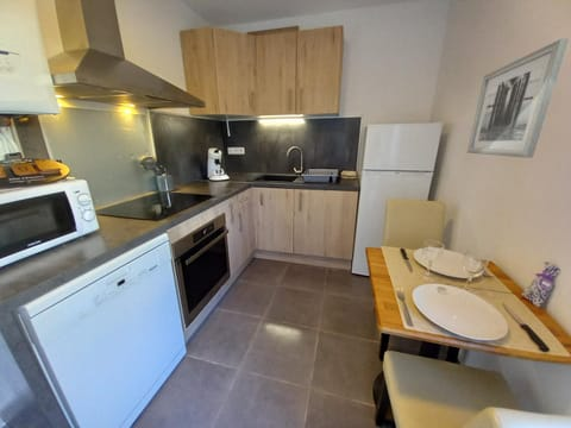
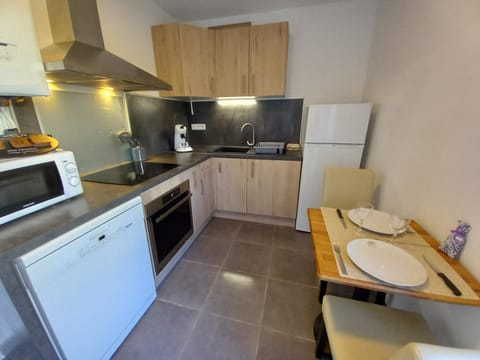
- wall art [466,37,570,159]
